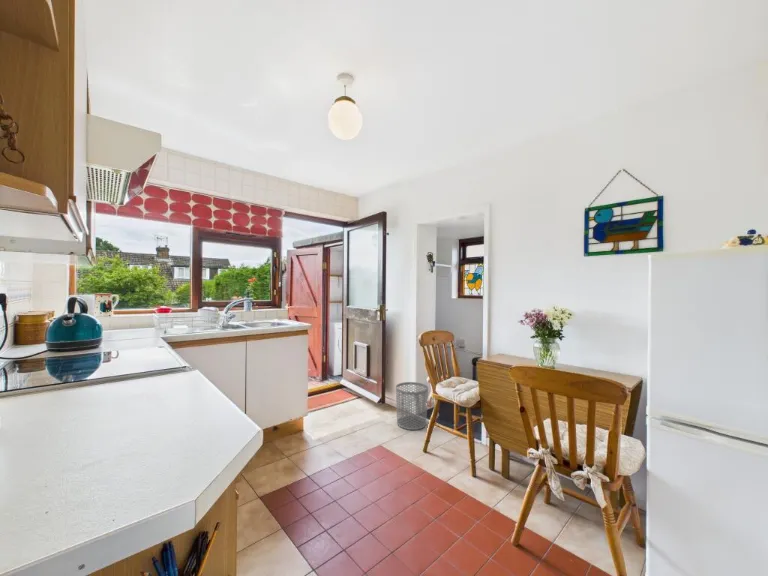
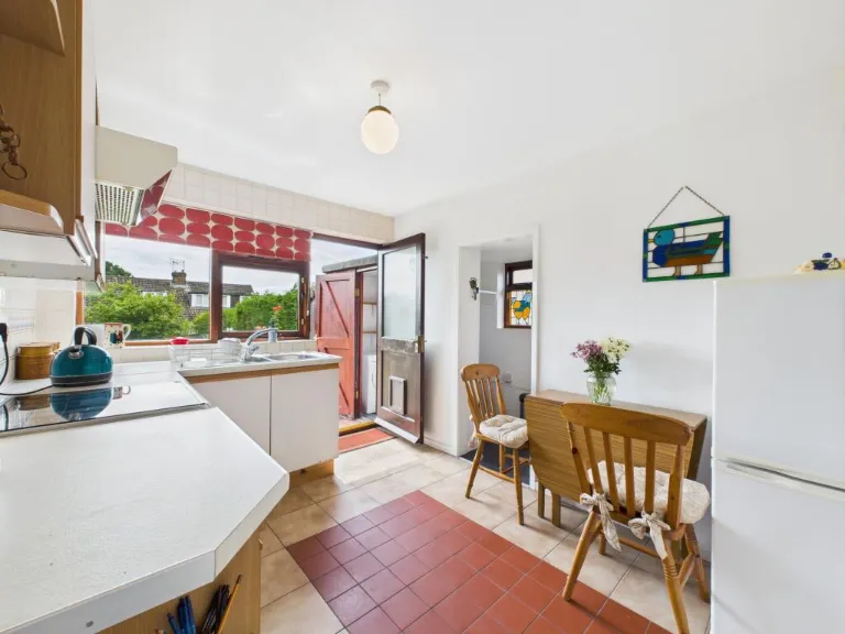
- waste bin [395,381,429,431]
